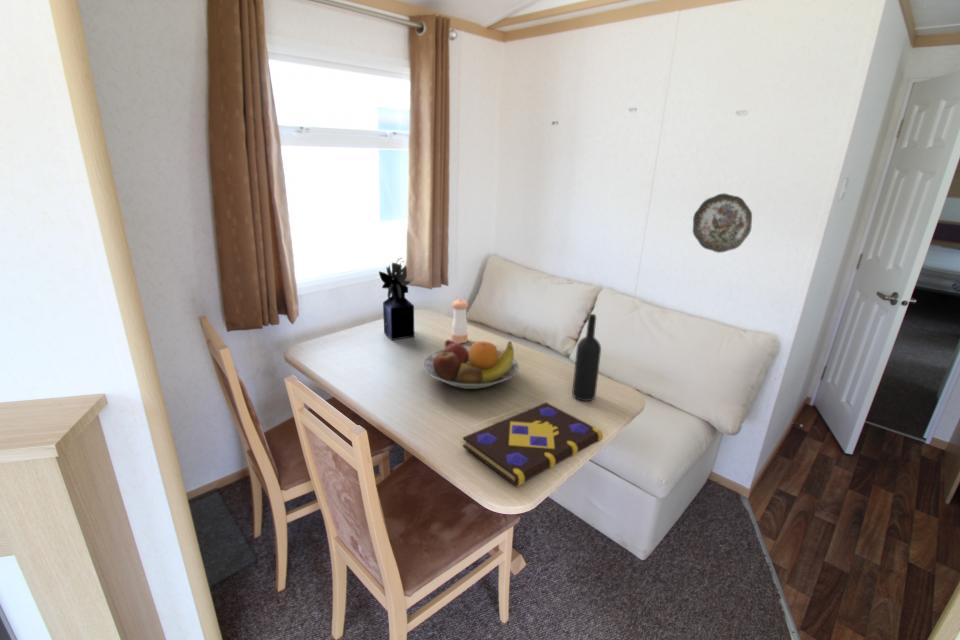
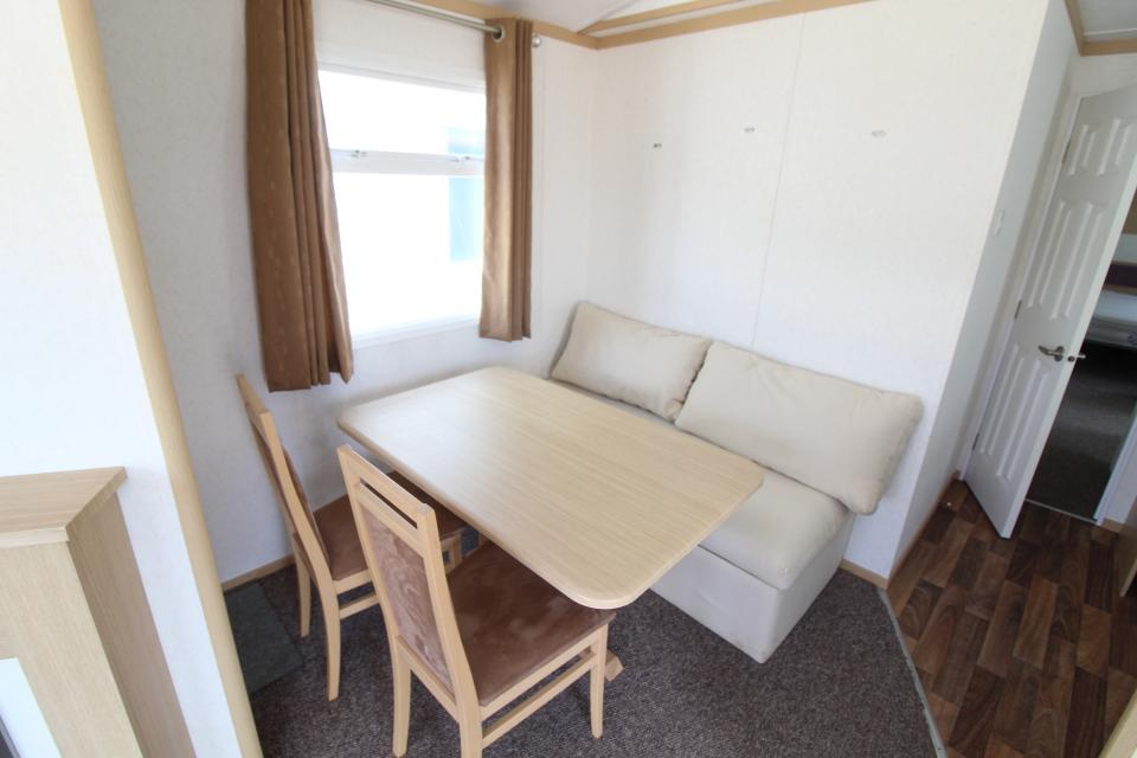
- vase [378,257,415,341]
- fruit bowl [422,339,520,390]
- pepper shaker [450,298,469,344]
- wine bottle [571,313,602,402]
- book [462,402,604,487]
- decorative plate [692,193,753,254]
